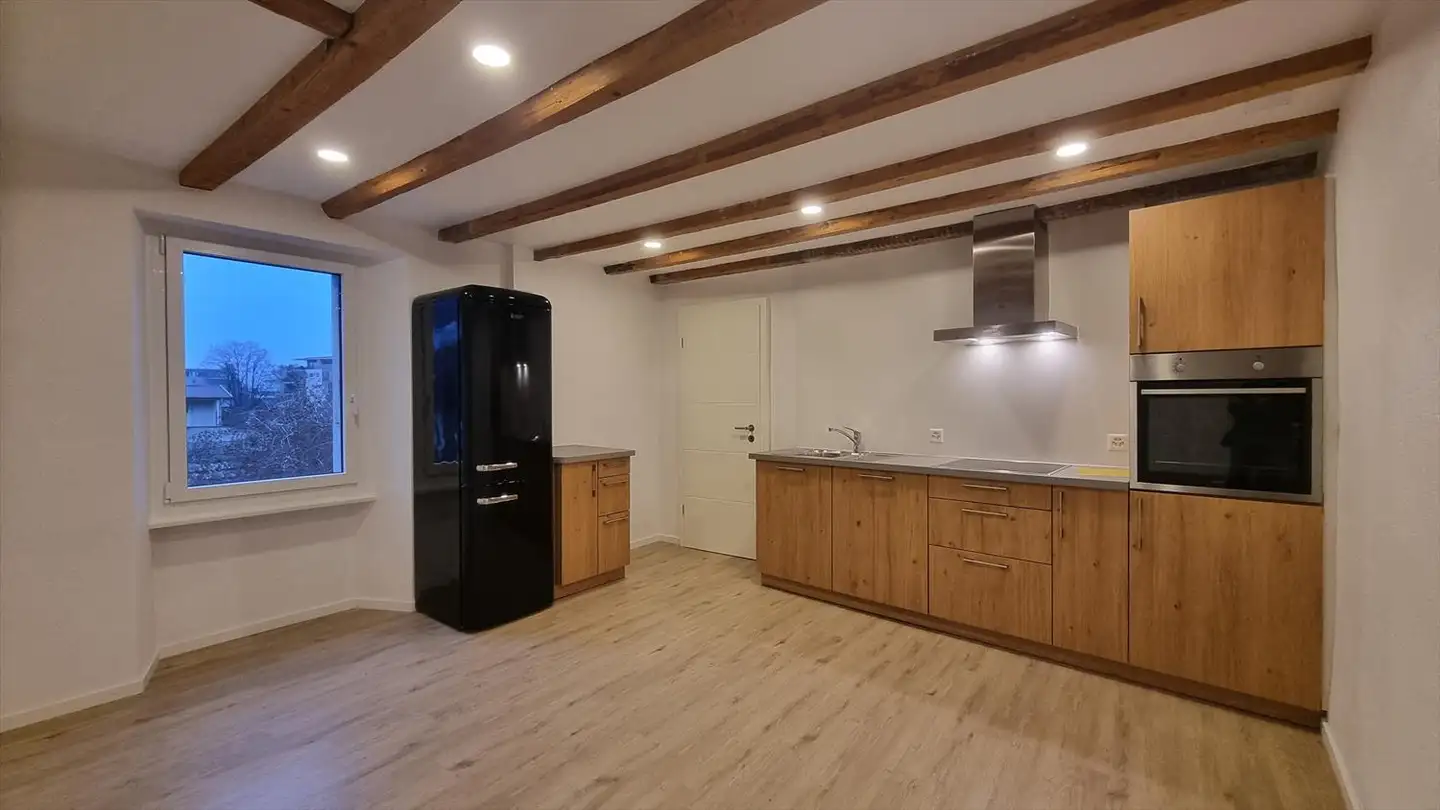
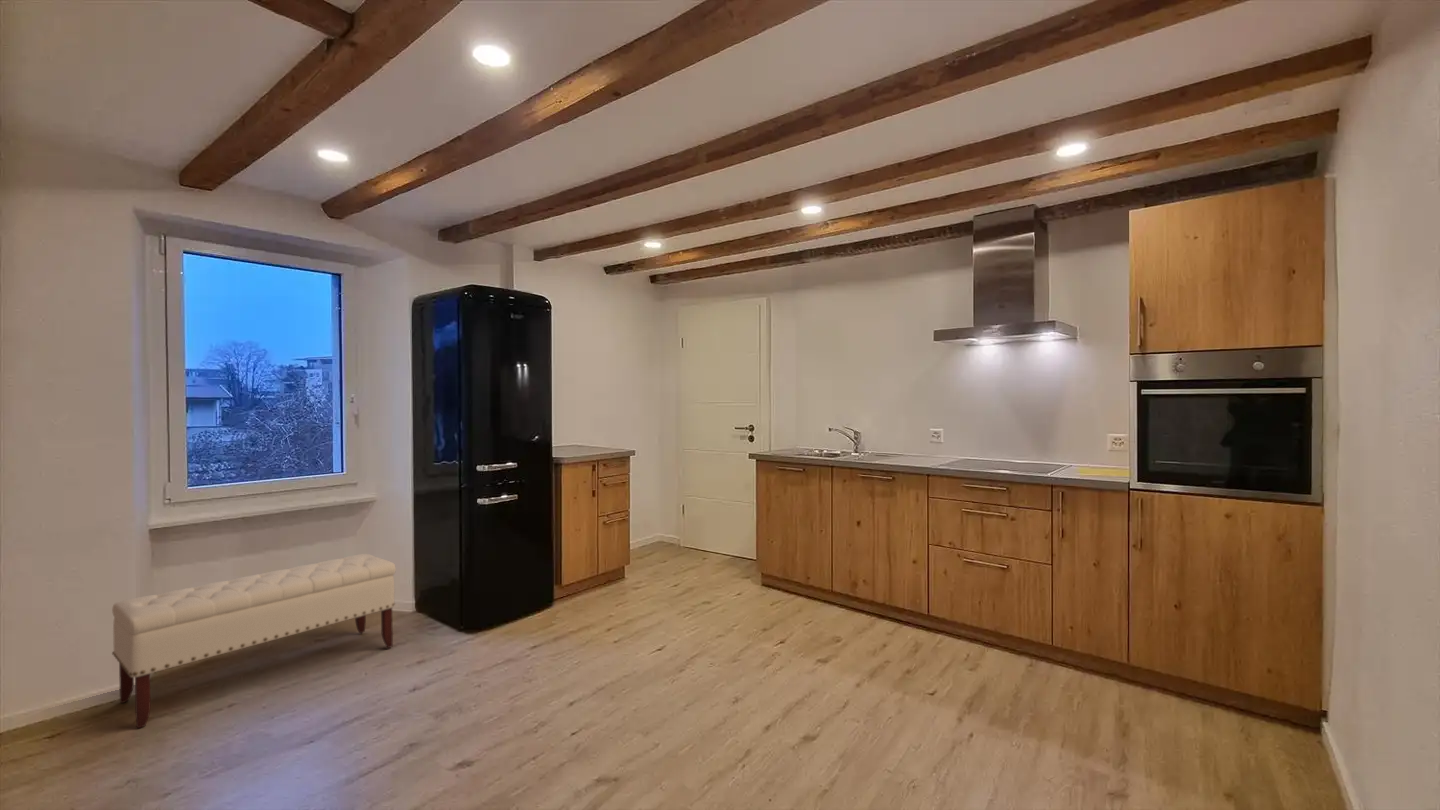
+ bench [111,553,397,729]
